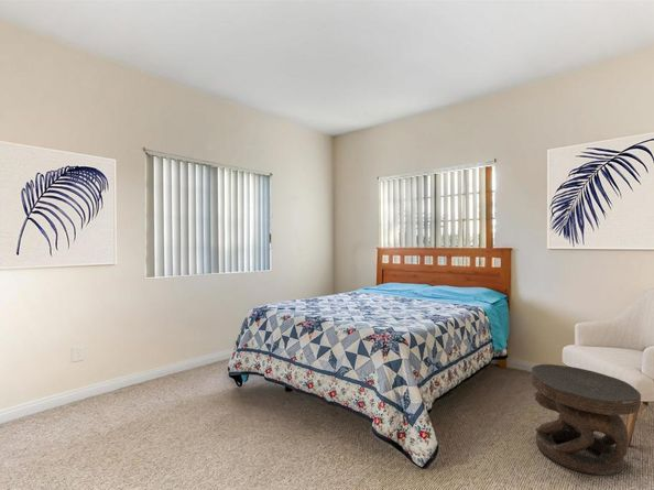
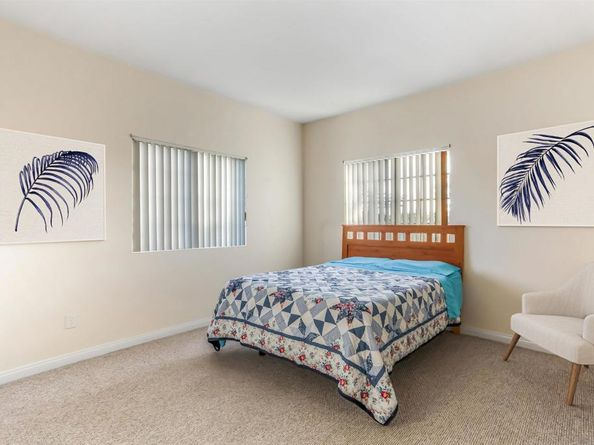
- carved stool [530,363,642,477]
